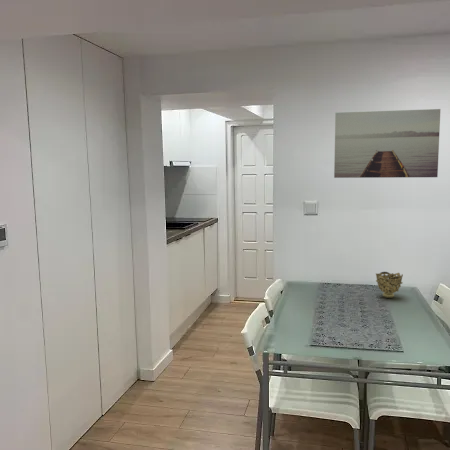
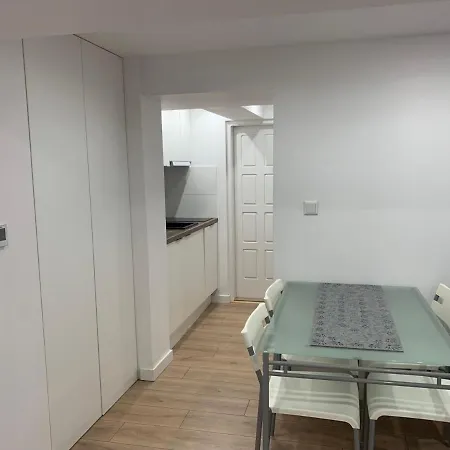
- wall art [333,108,441,179]
- decorative bowl [375,271,404,299]
